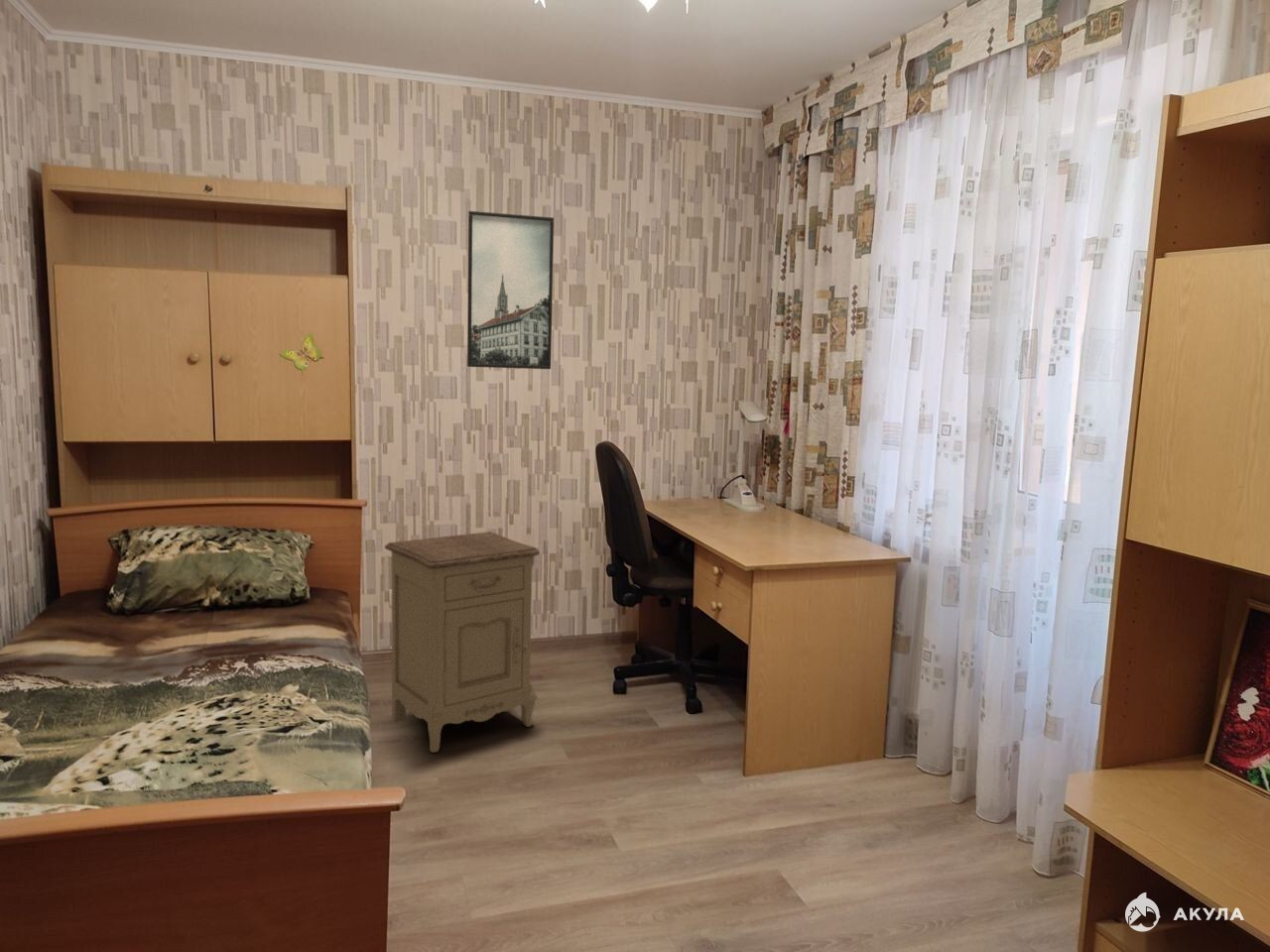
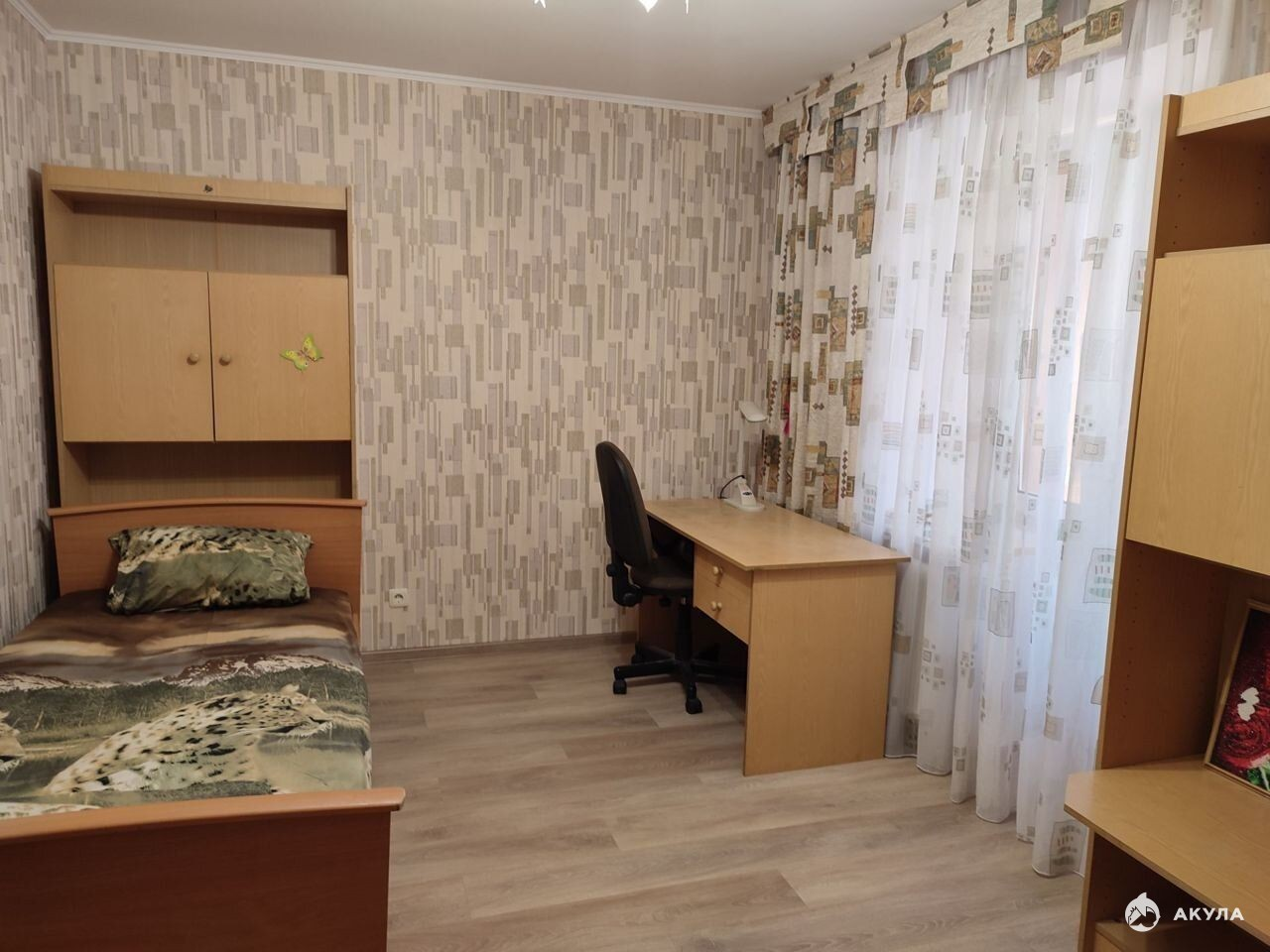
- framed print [466,210,555,370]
- nightstand [384,531,541,754]
